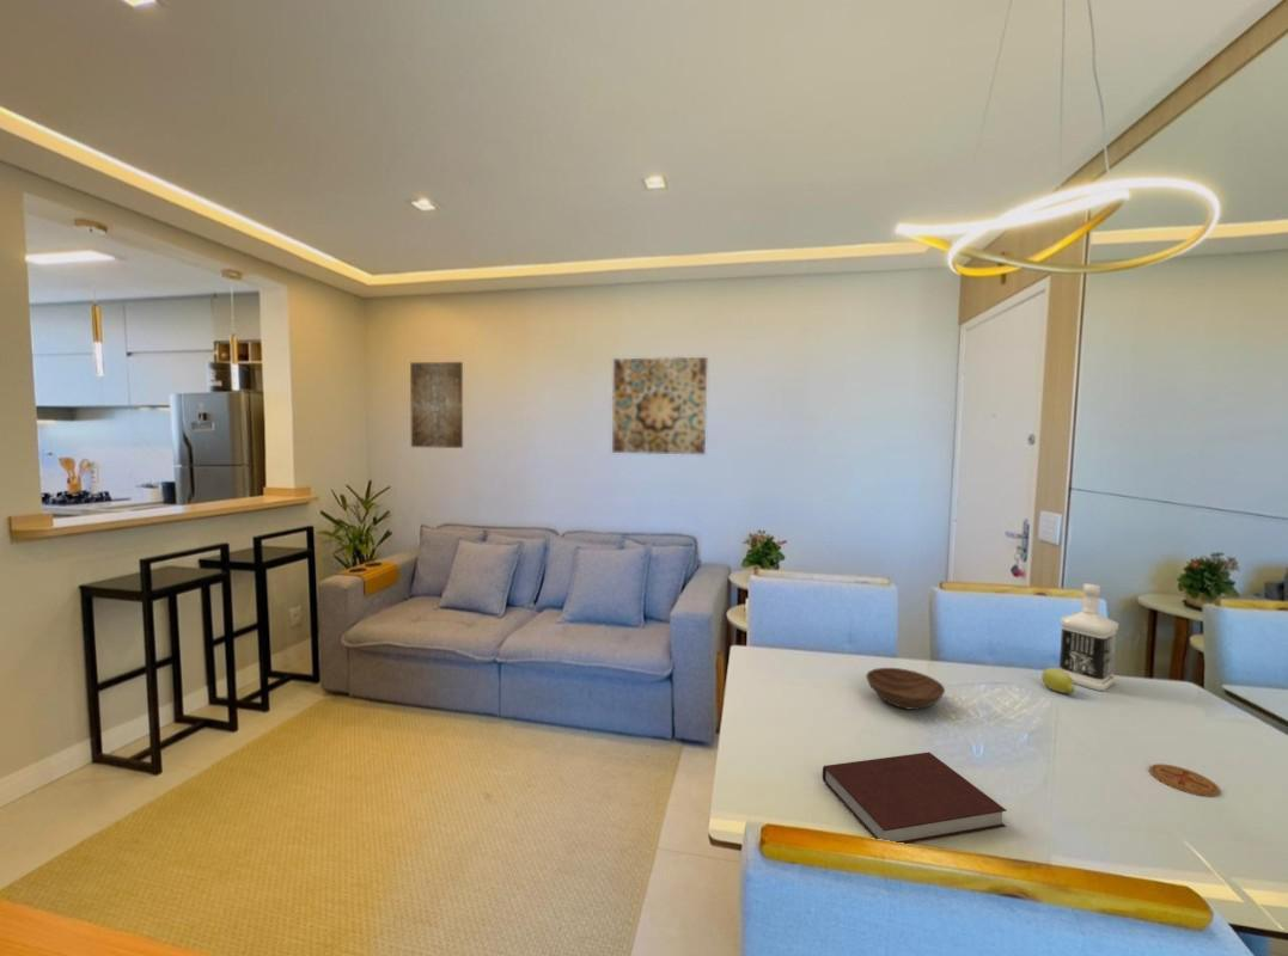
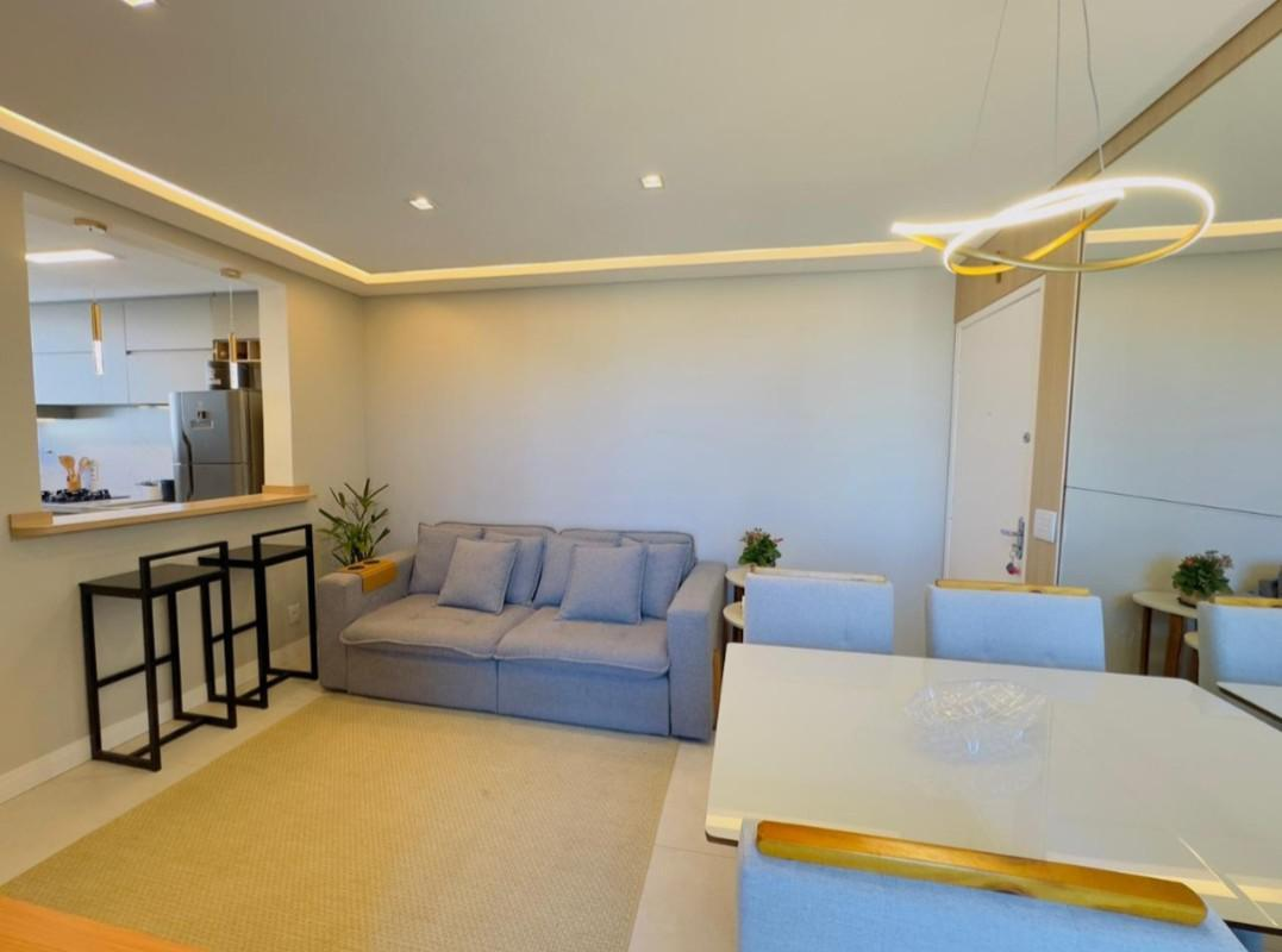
- coaster [1148,762,1221,798]
- fruit [1040,667,1076,694]
- wall art [611,356,708,455]
- bowl [865,667,946,711]
- wall art [409,361,464,449]
- notebook [822,750,1008,845]
- bottle [1058,582,1119,692]
